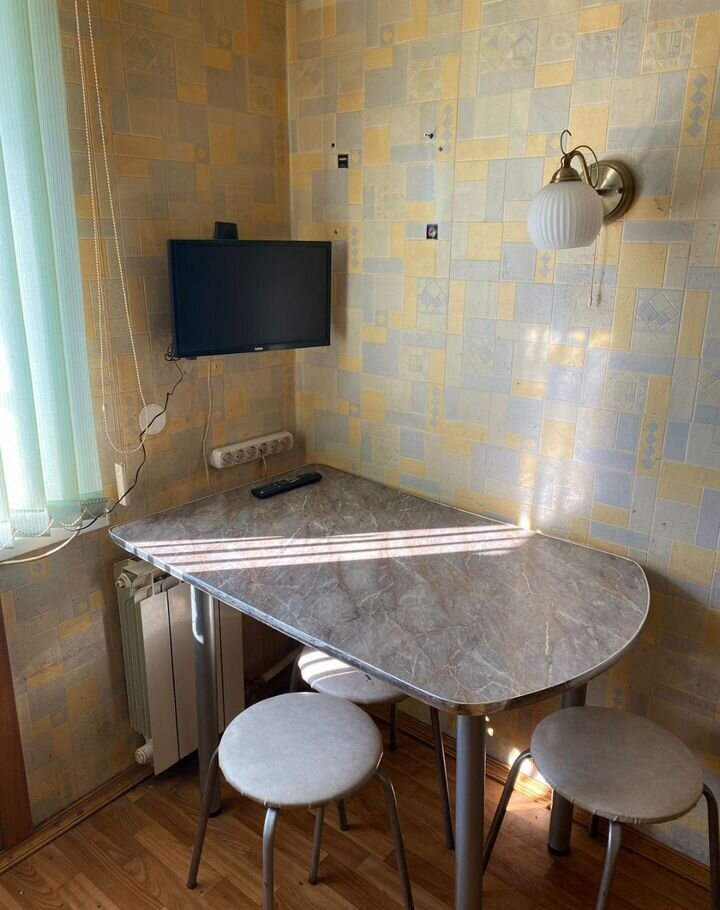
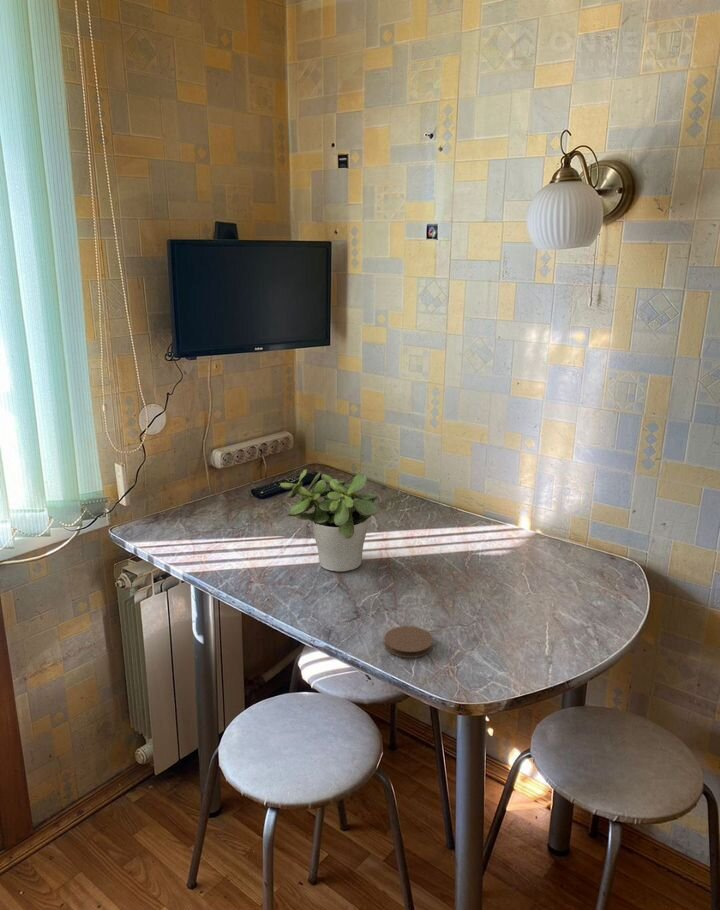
+ potted plant [279,468,378,573]
+ coaster [383,625,434,659]
